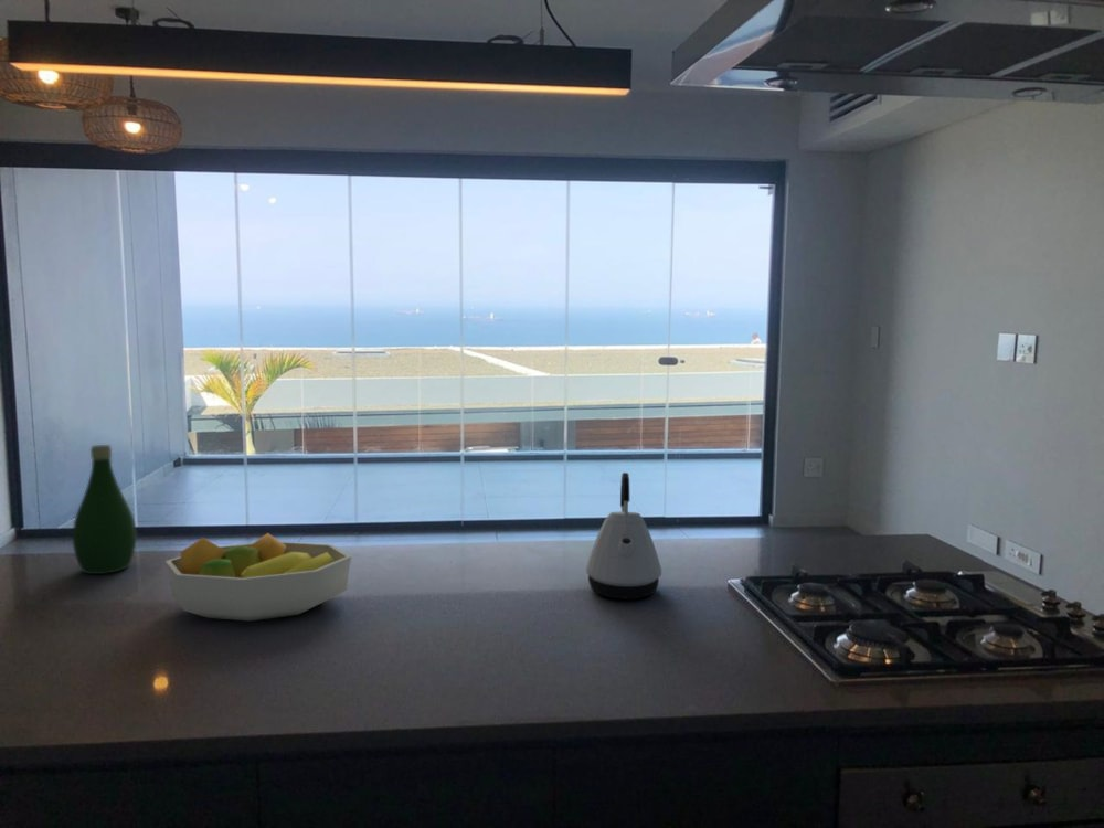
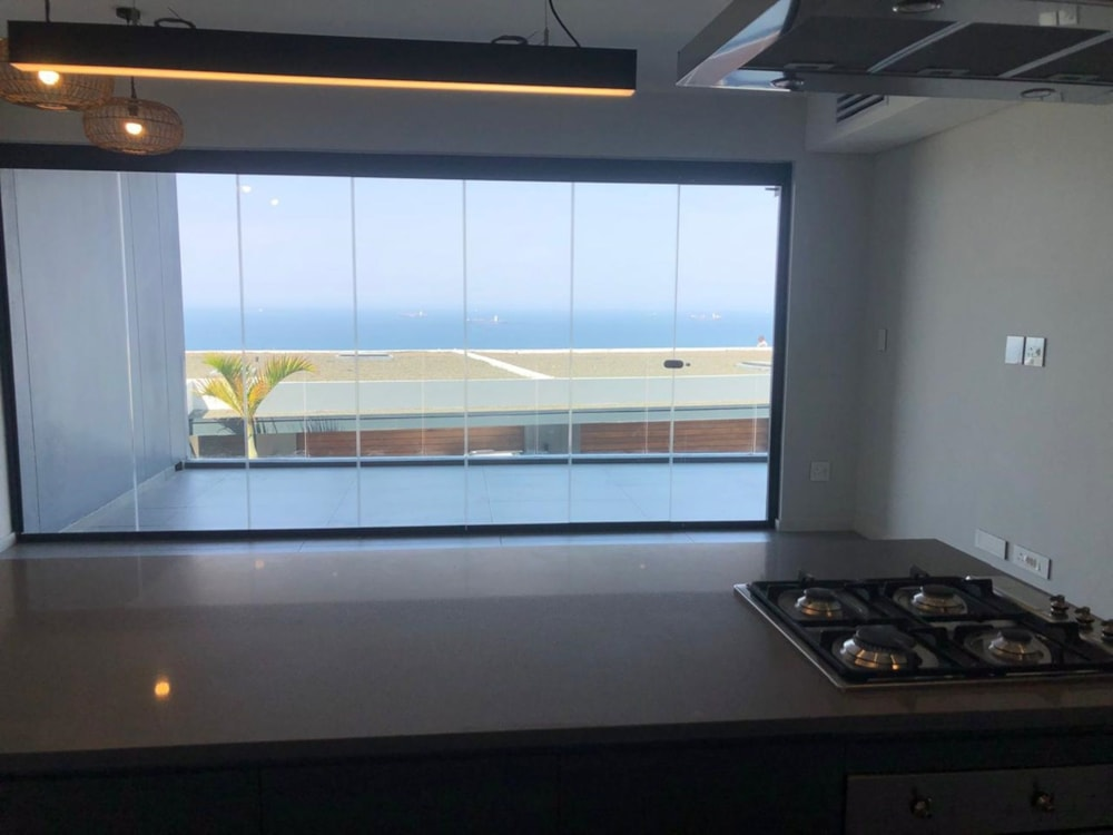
- kettle [585,471,662,599]
- fruit bowl [164,532,352,623]
- bottle [72,444,137,575]
